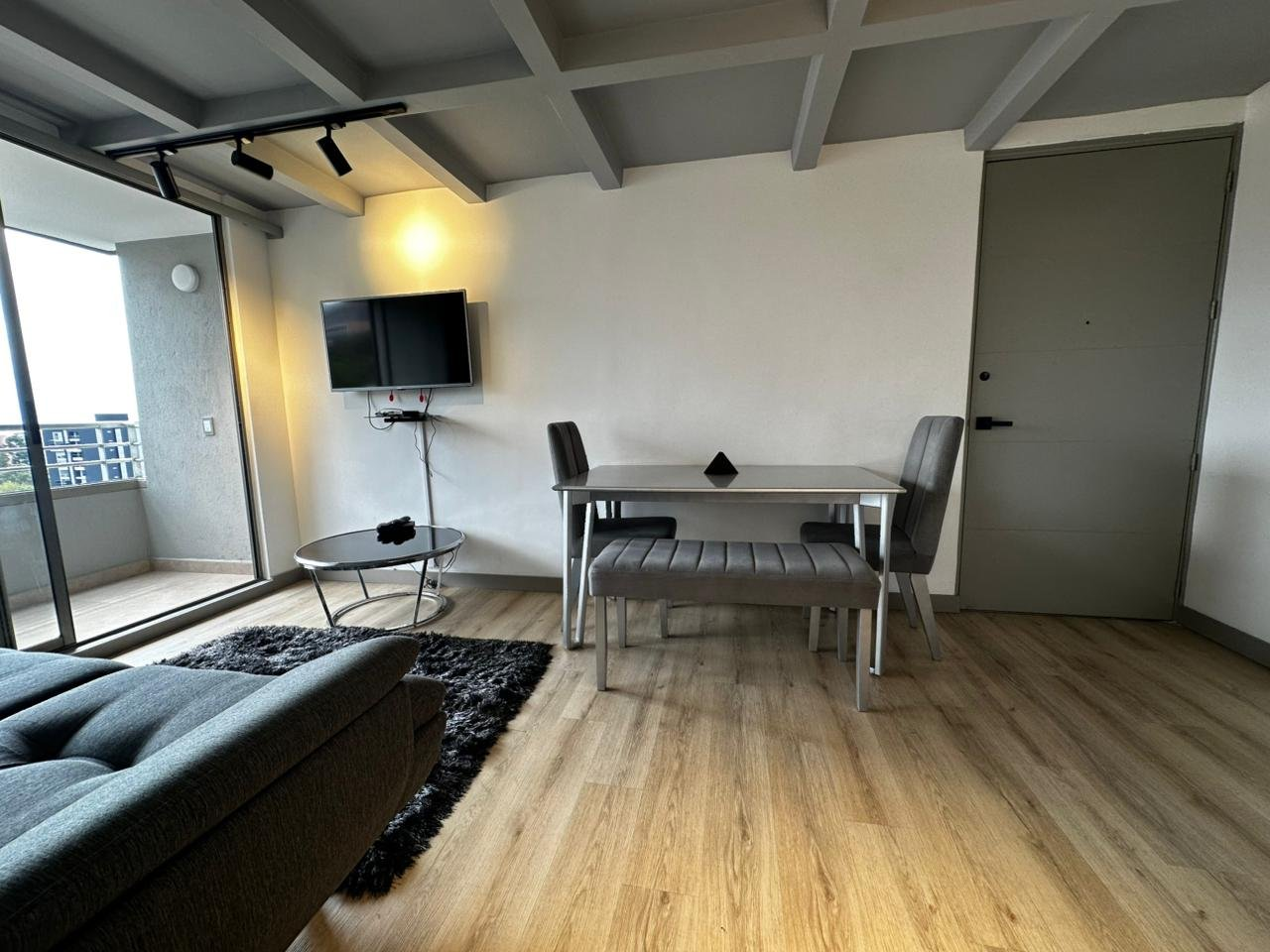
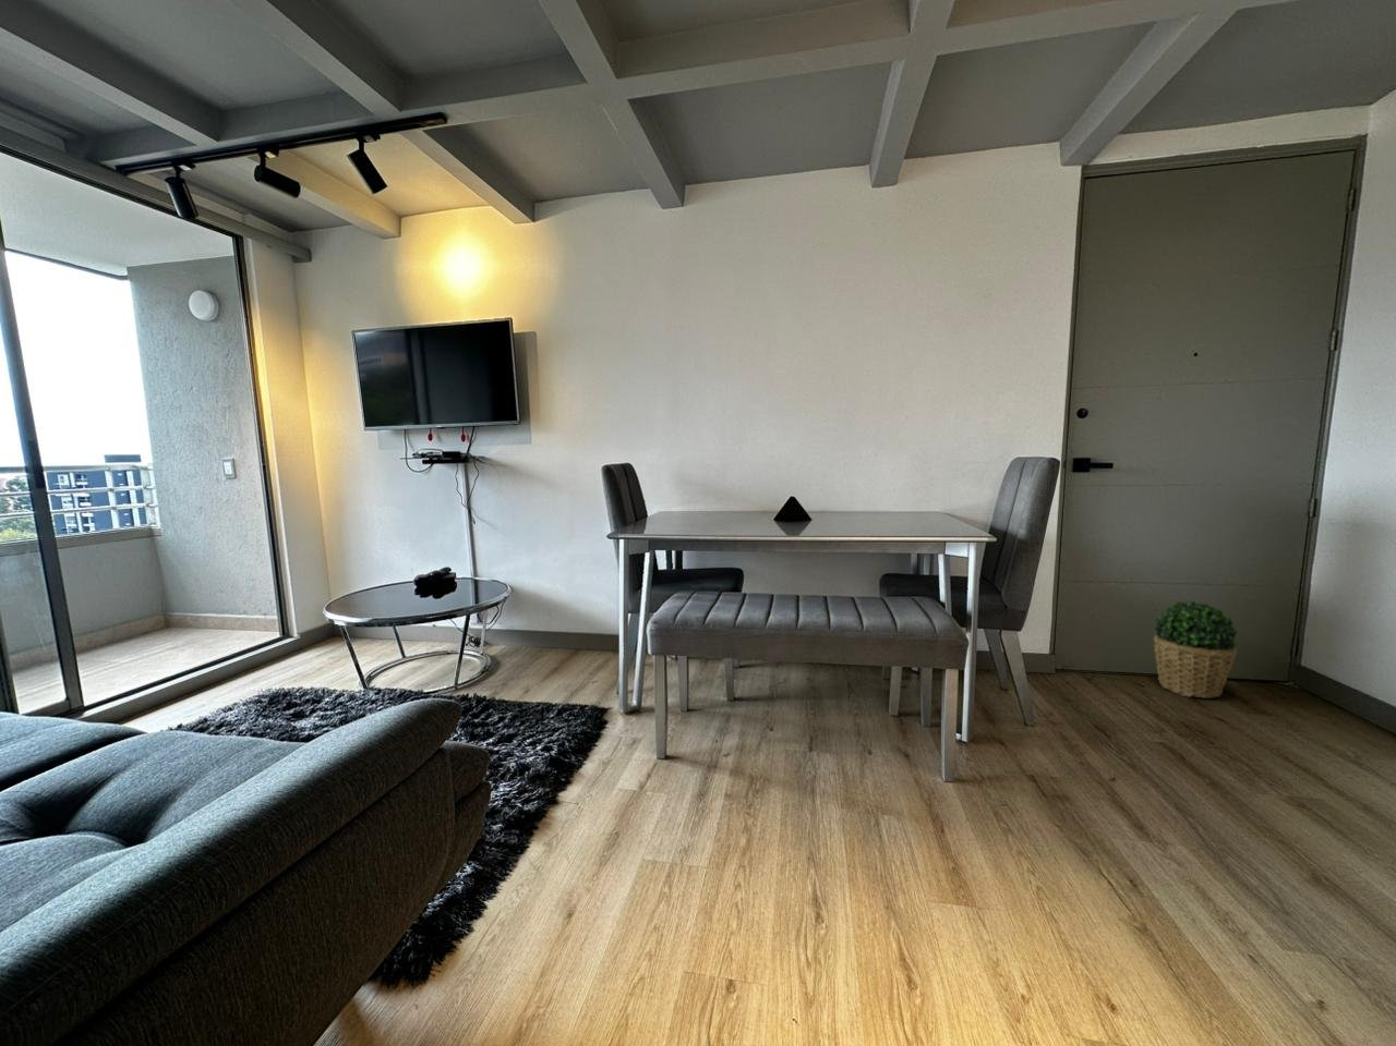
+ potted plant [1153,599,1238,700]
